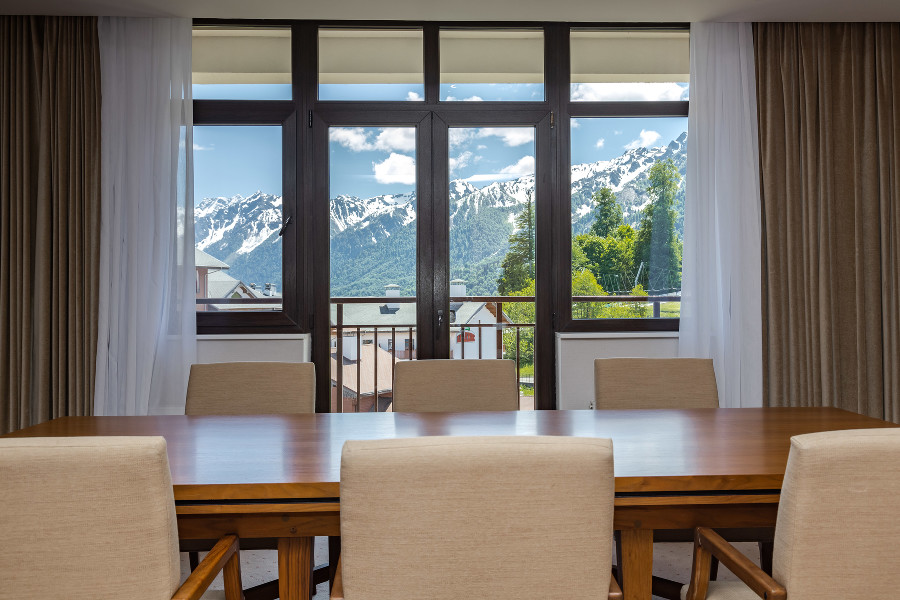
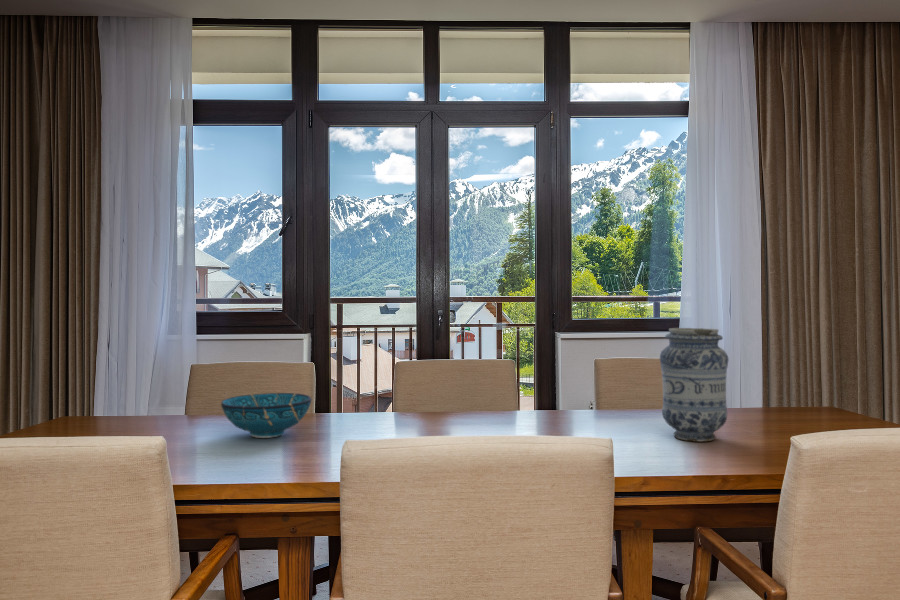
+ vase [659,327,730,443]
+ decorative bowl [220,392,313,439]
